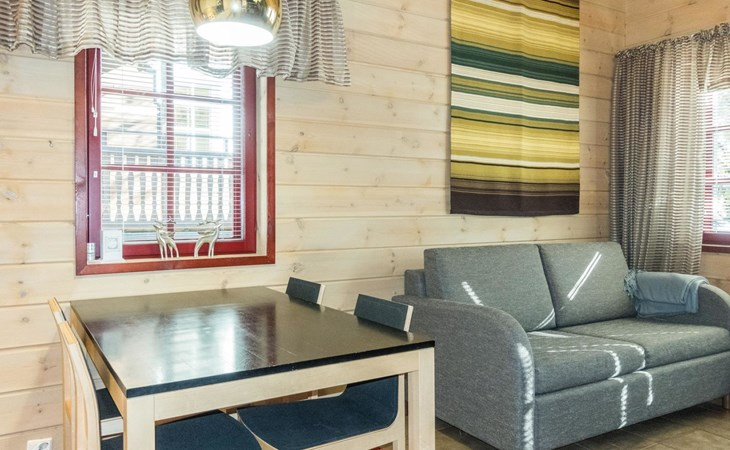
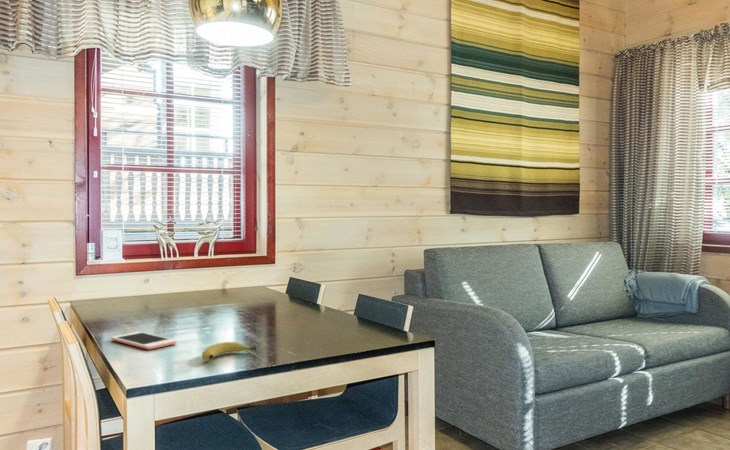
+ cell phone [110,331,177,351]
+ fruit [201,341,258,362]
